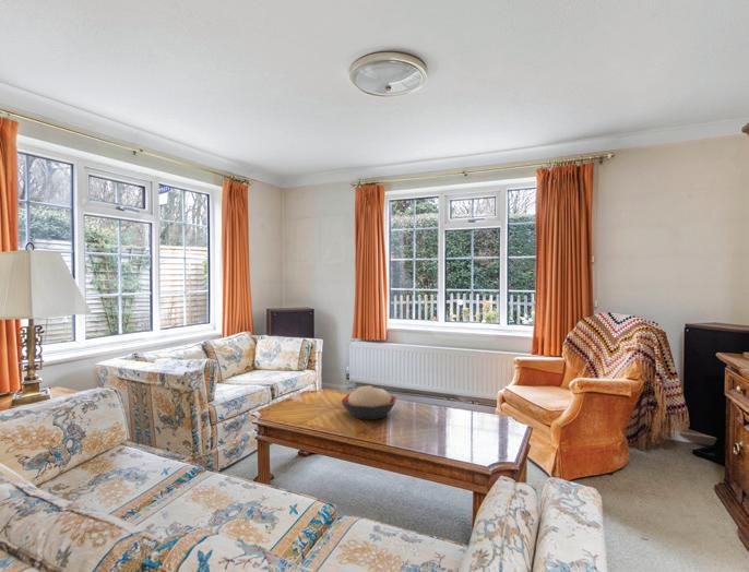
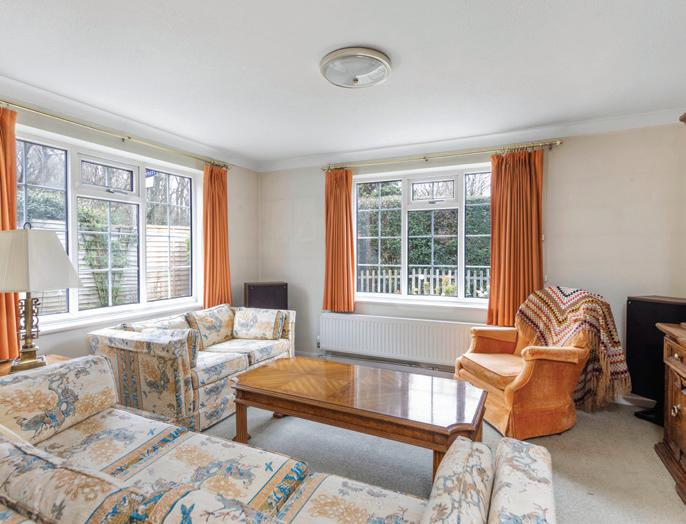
- decorative bowl [341,384,397,421]
